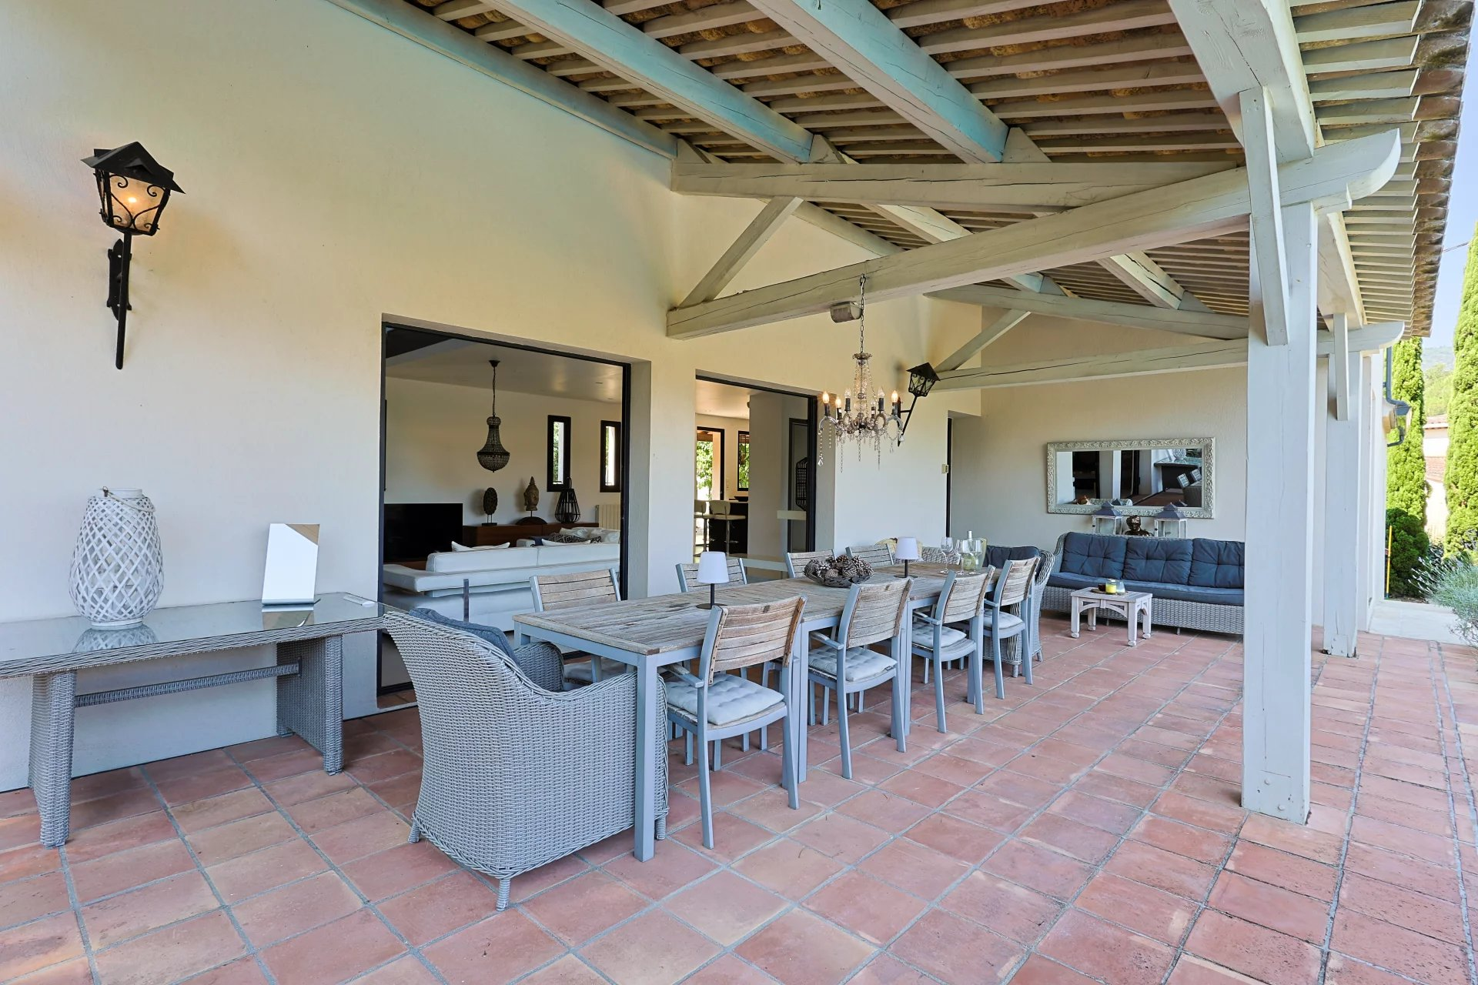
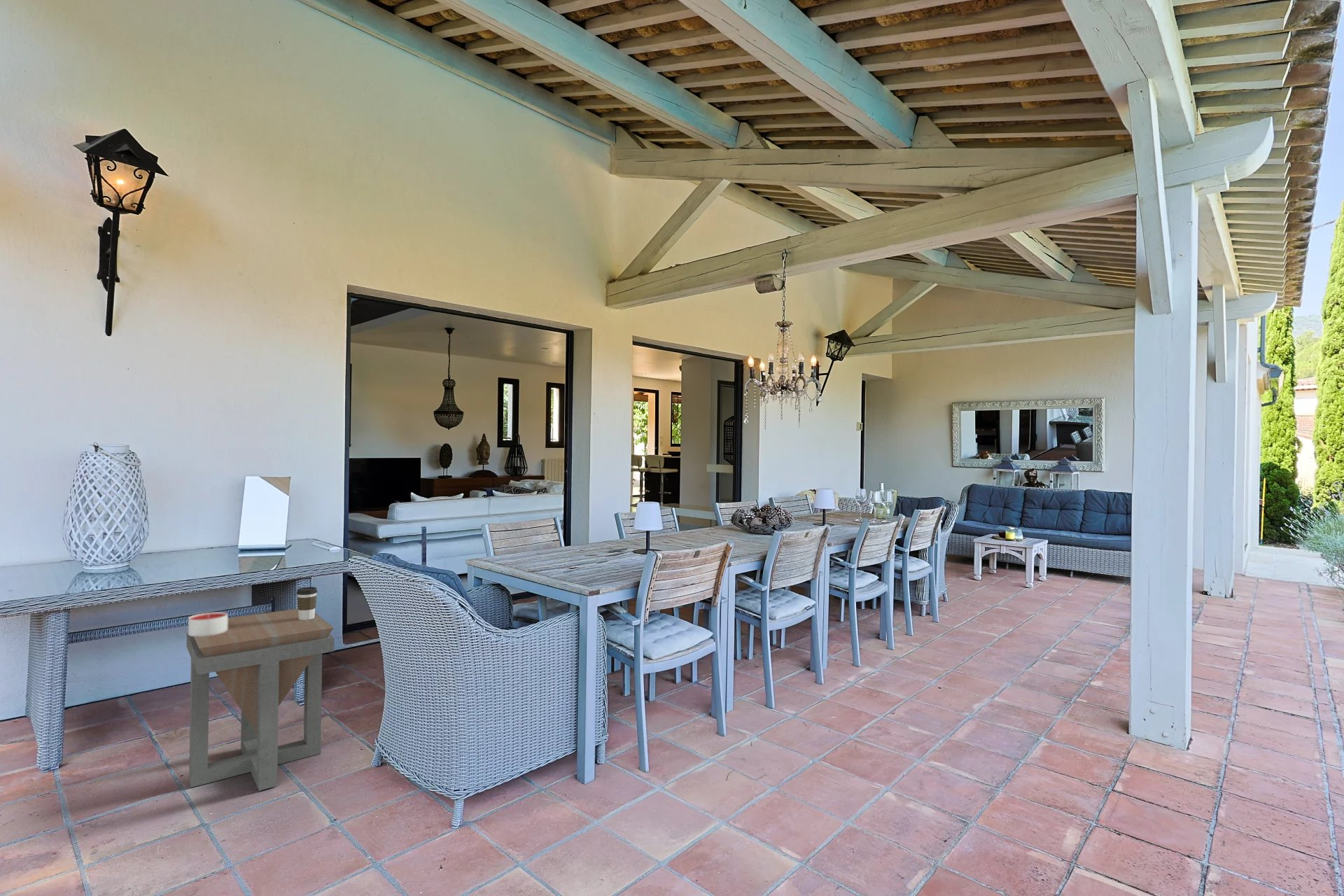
+ candle [188,611,228,636]
+ side table [186,608,335,792]
+ coffee cup [296,587,318,619]
